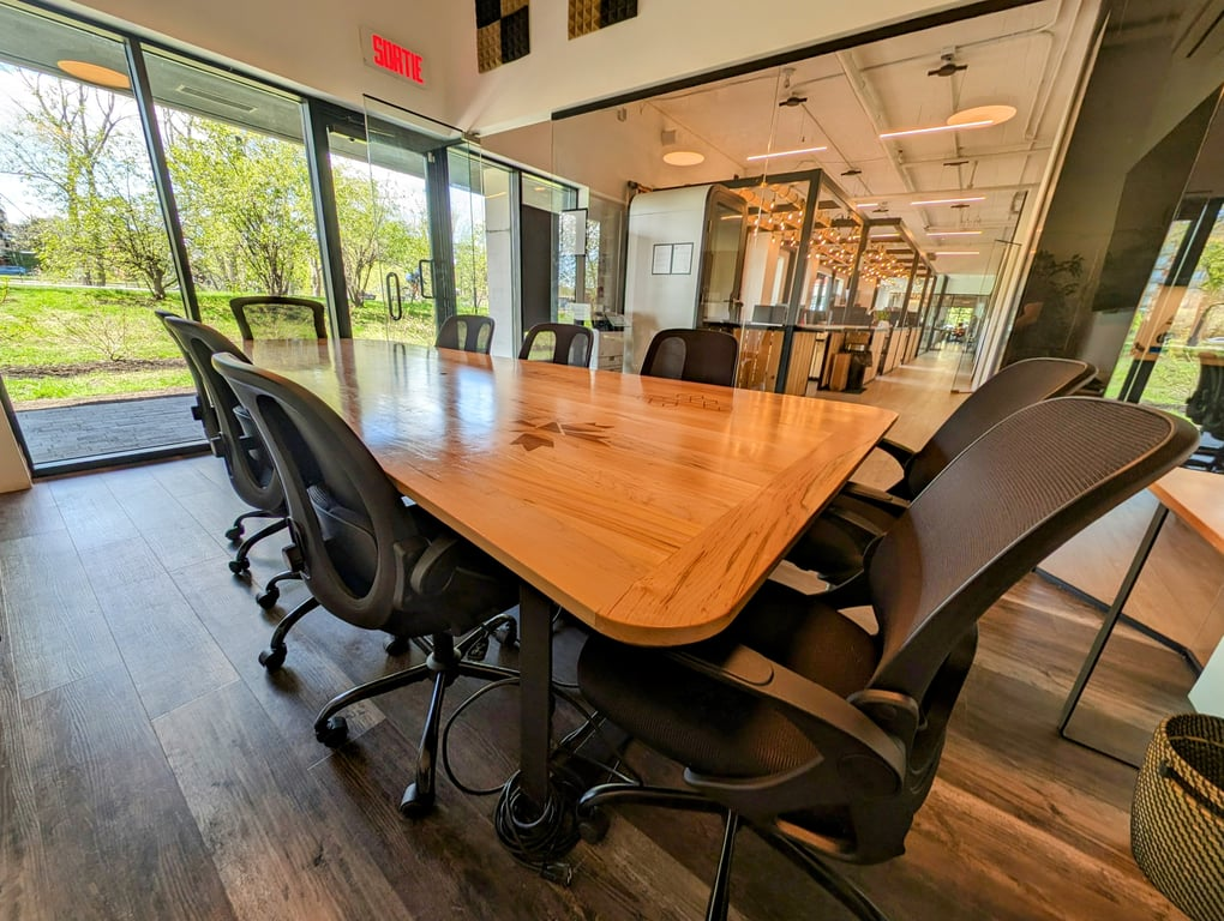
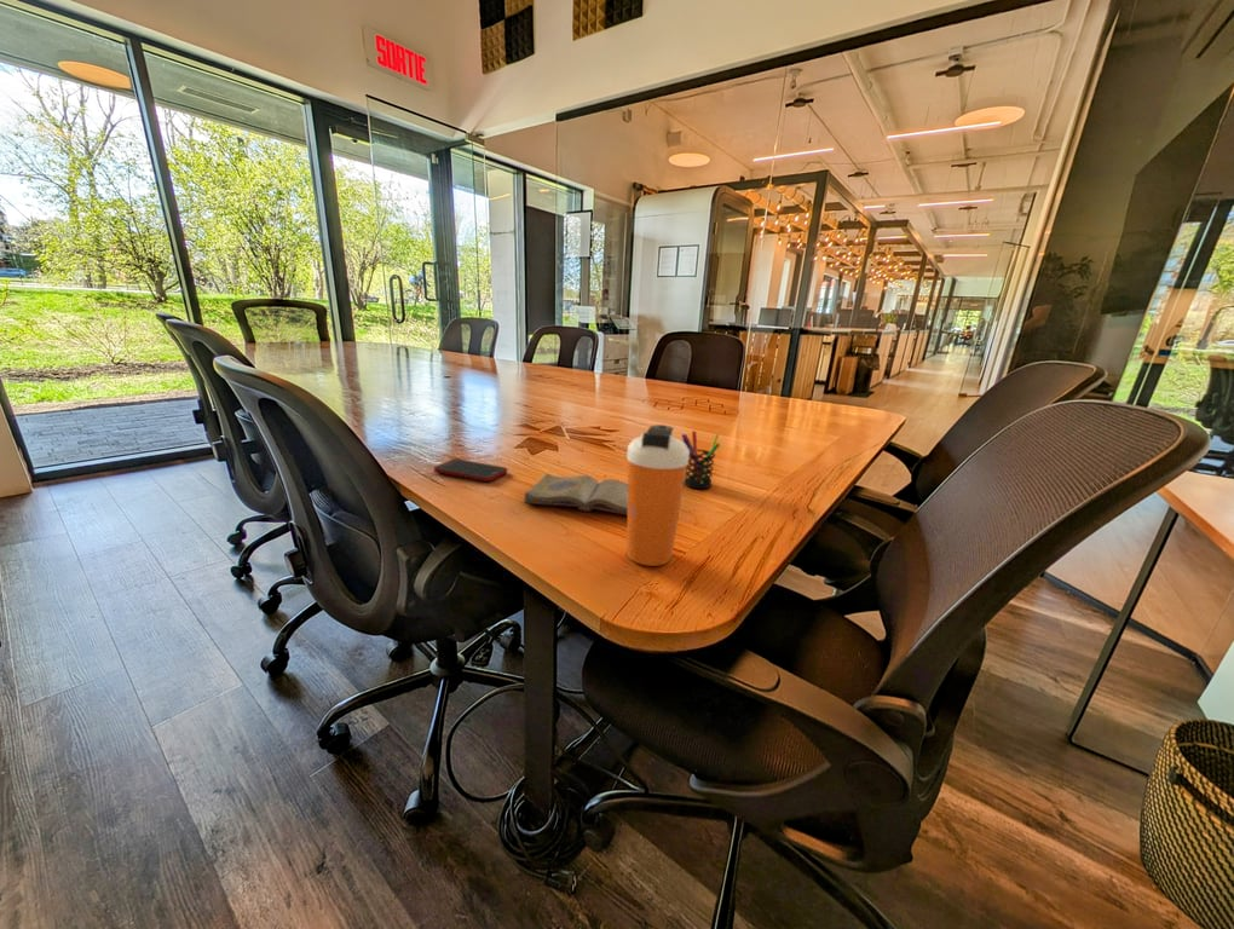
+ cell phone [433,457,508,483]
+ diary [523,473,628,517]
+ pen holder [681,429,721,490]
+ shaker bottle [625,423,690,567]
